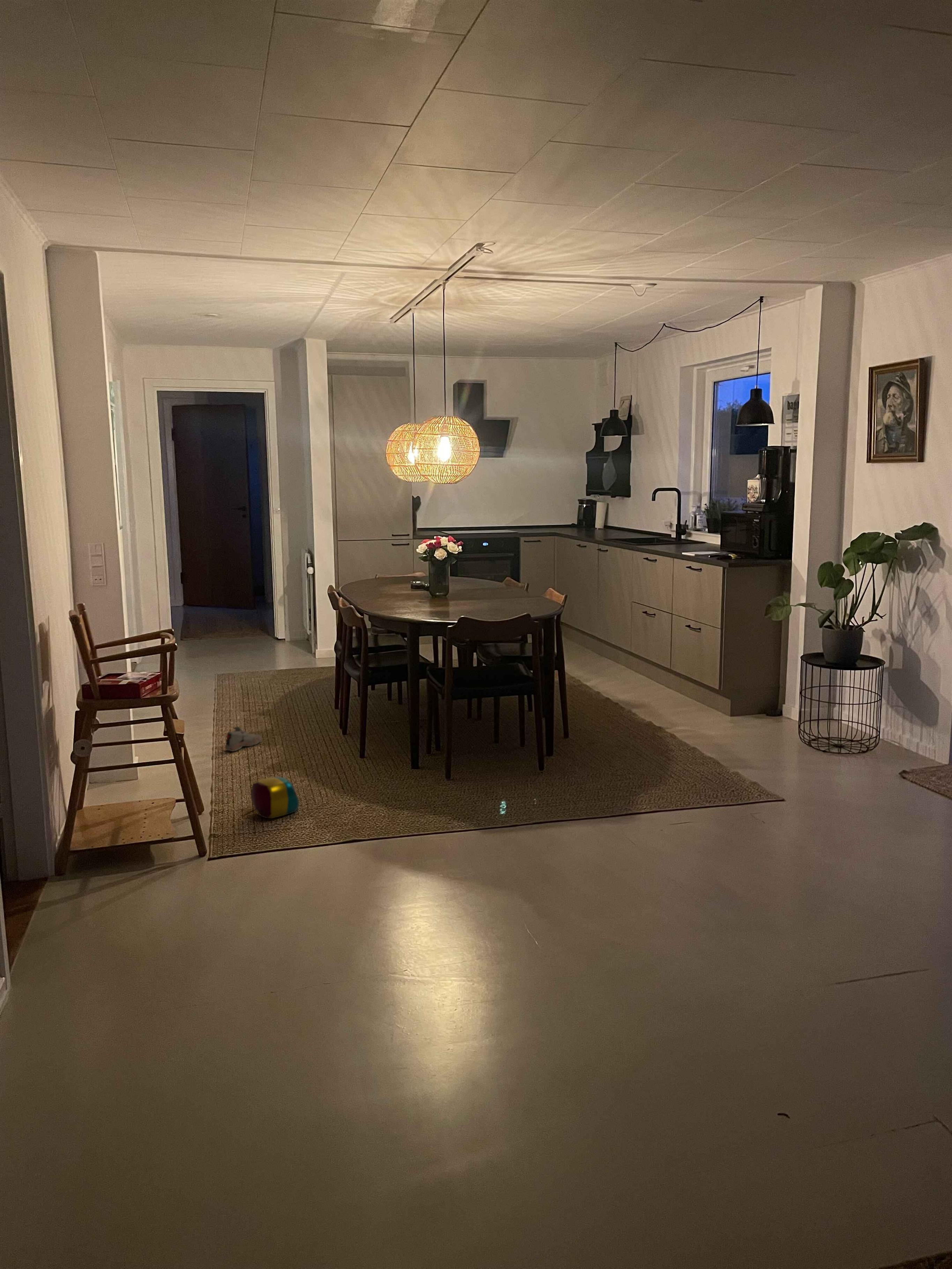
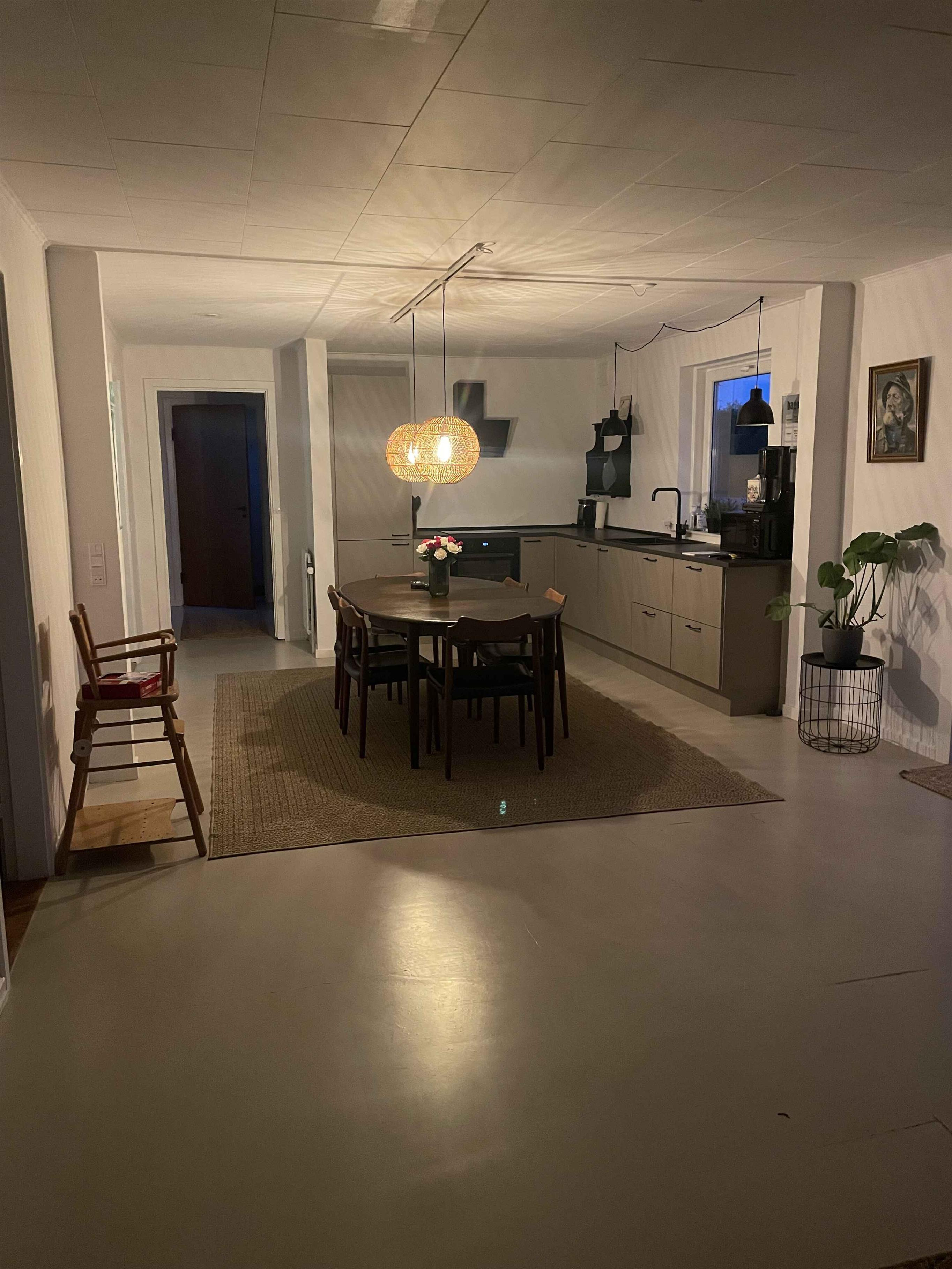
- ball [251,776,299,819]
- shoe [225,726,262,752]
